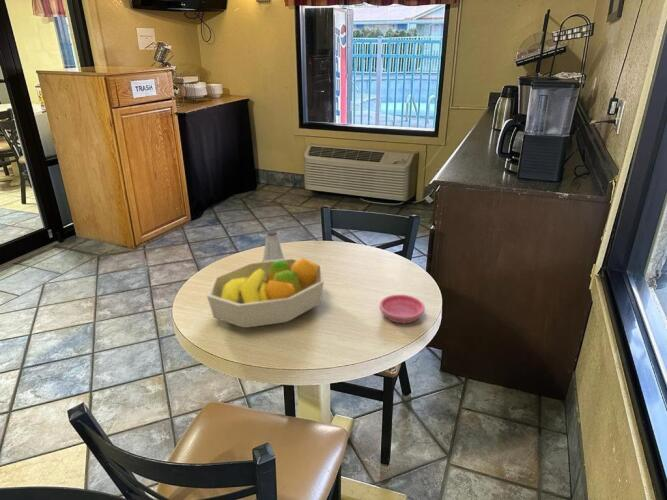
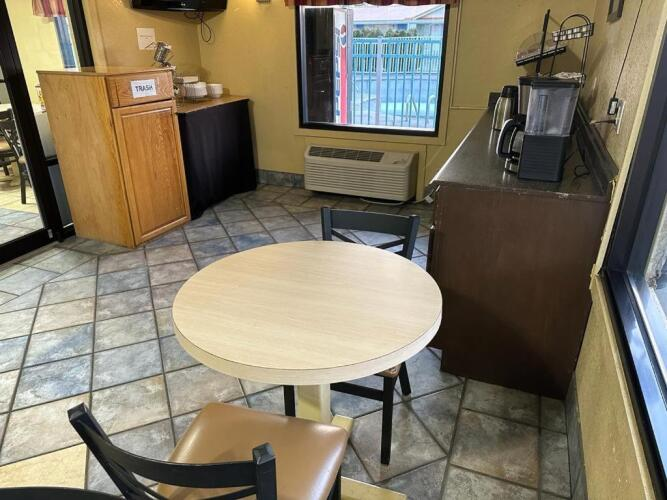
- fruit bowl [206,257,325,328]
- saltshaker [262,229,285,261]
- saucer [379,294,426,324]
